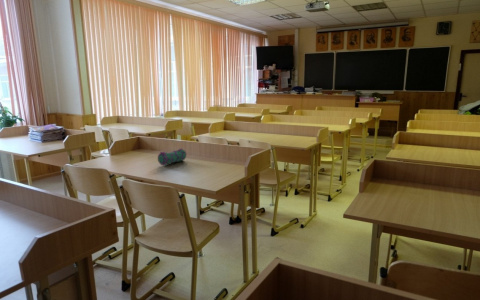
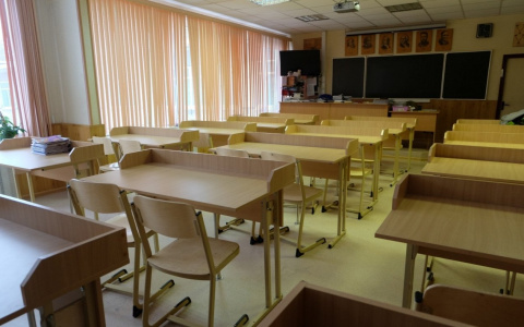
- pencil case [157,147,187,166]
